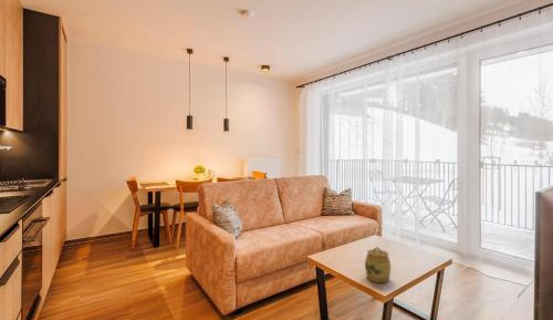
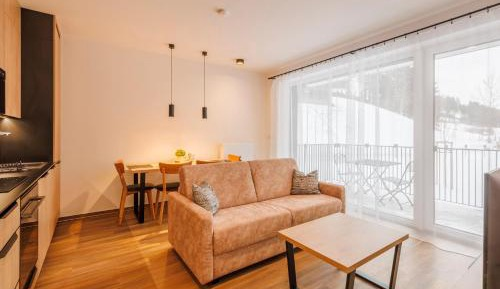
- jar [364,246,393,283]
